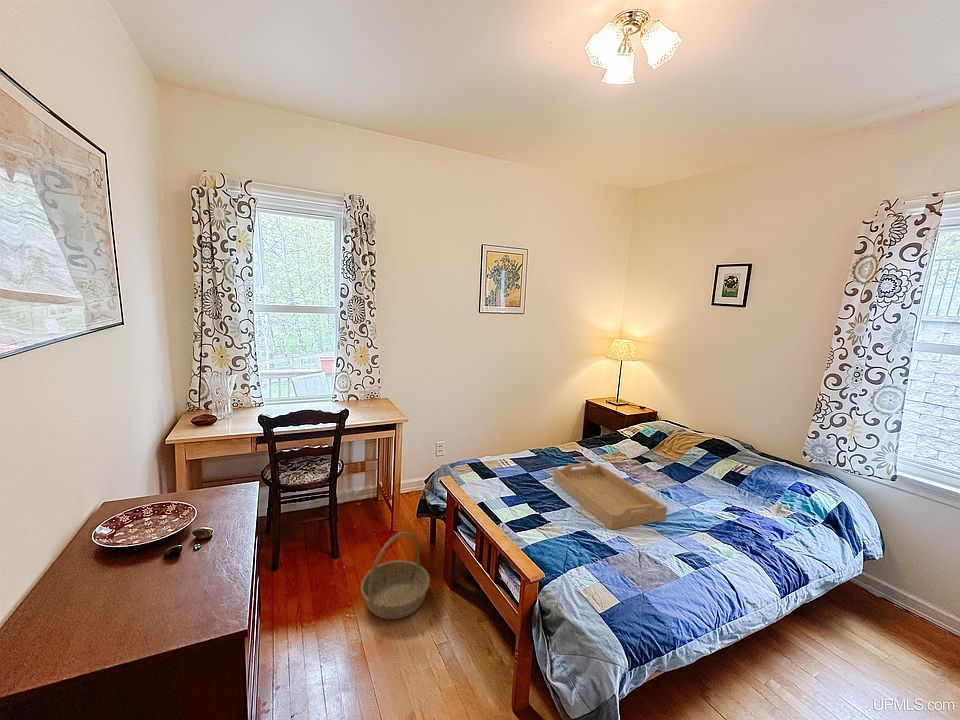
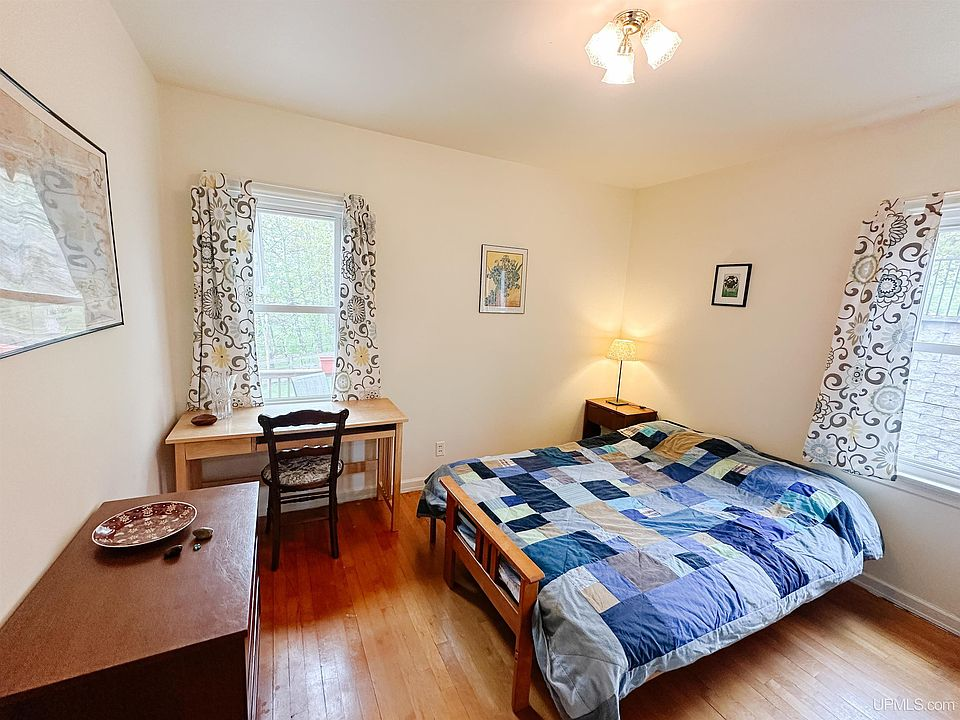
- basket [360,531,431,620]
- serving tray [552,462,668,530]
